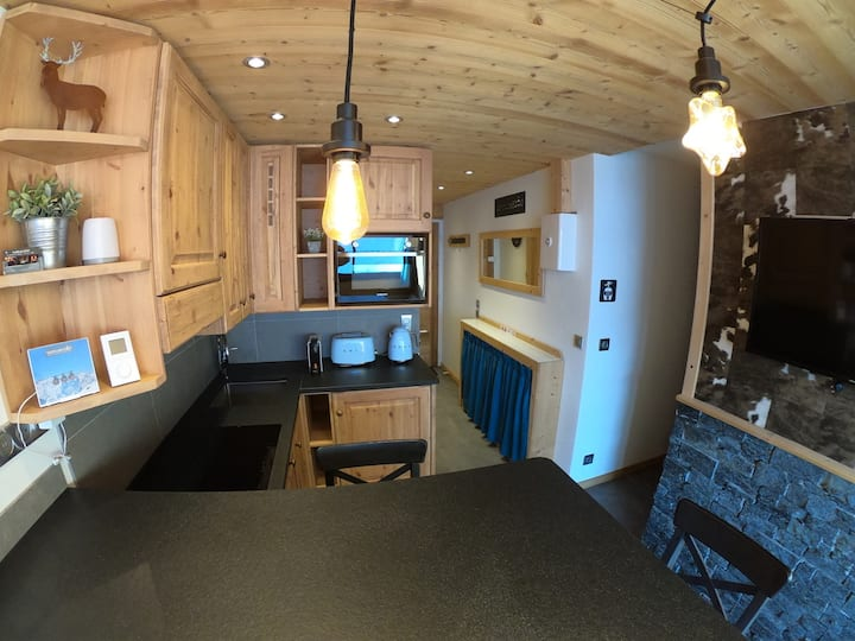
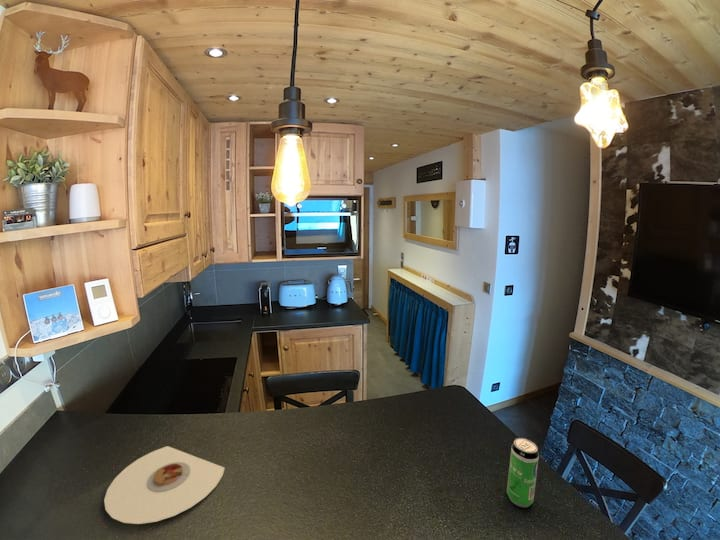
+ plate [103,445,226,525]
+ beverage can [506,437,540,508]
